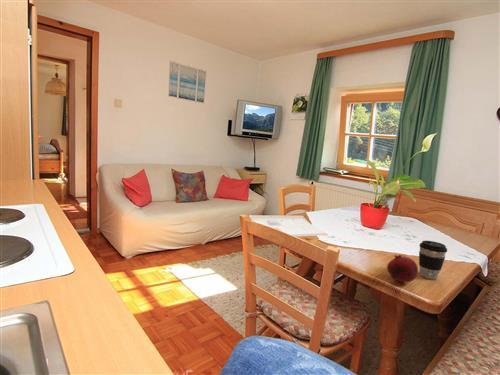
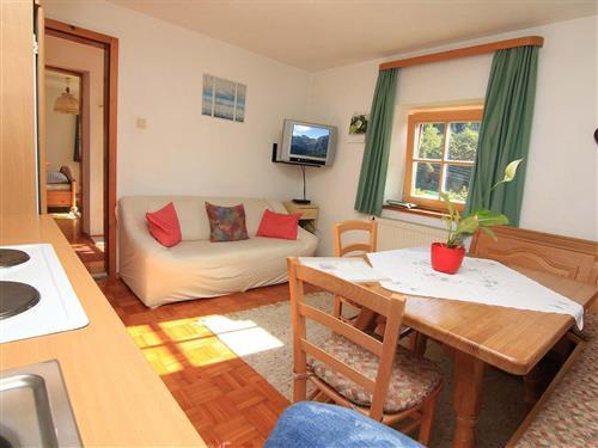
- fruit [386,253,419,283]
- coffee cup [418,240,448,280]
